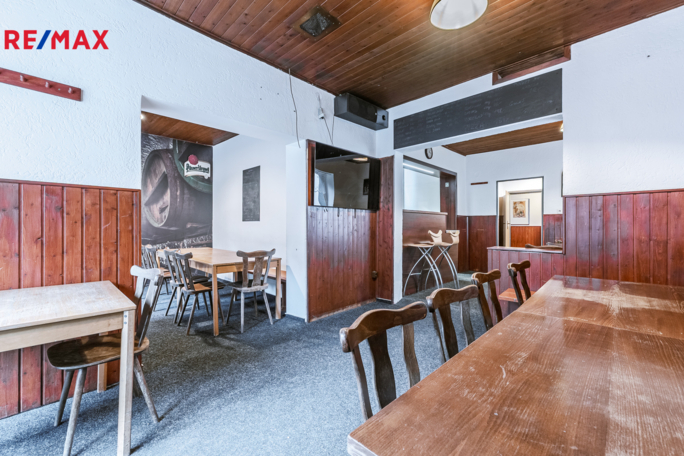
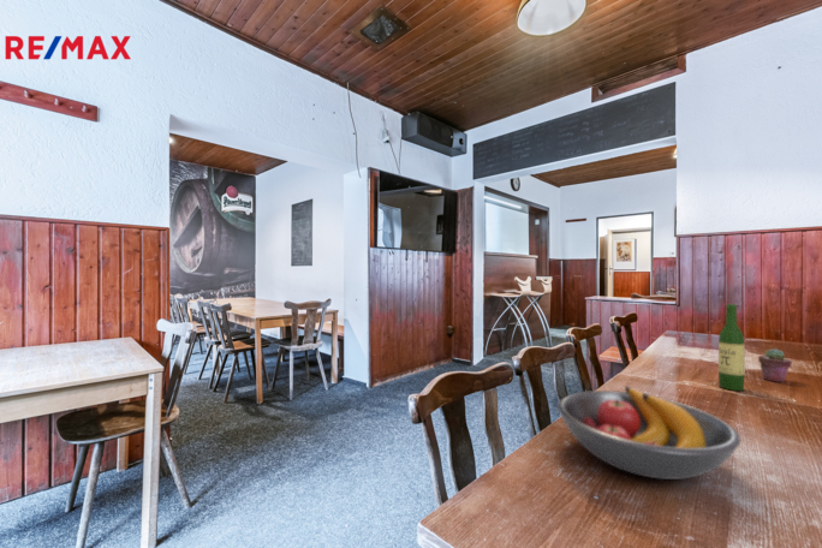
+ wine bottle [717,303,745,392]
+ potted succulent [757,347,793,383]
+ fruit bowl [556,385,743,481]
